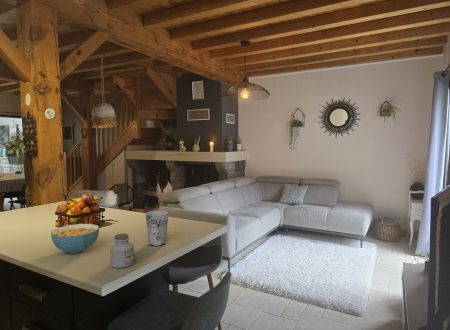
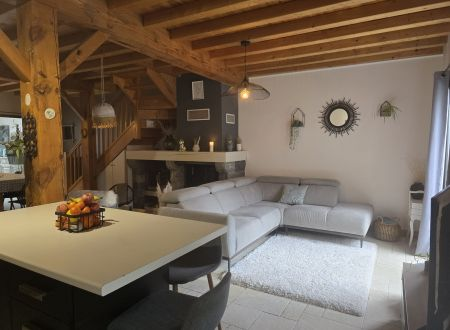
- cereal bowl [50,223,101,254]
- cup [144,209,170,247]
- jar [109,233,135,269]
